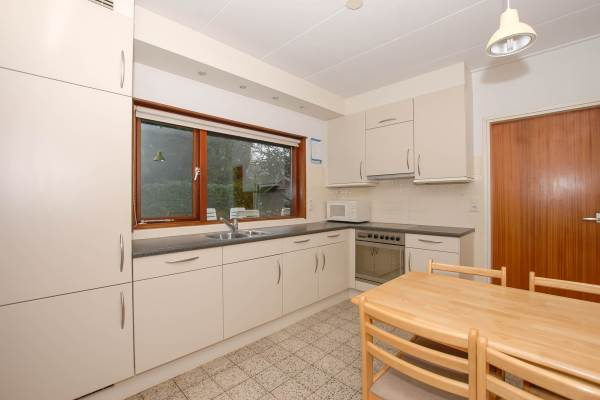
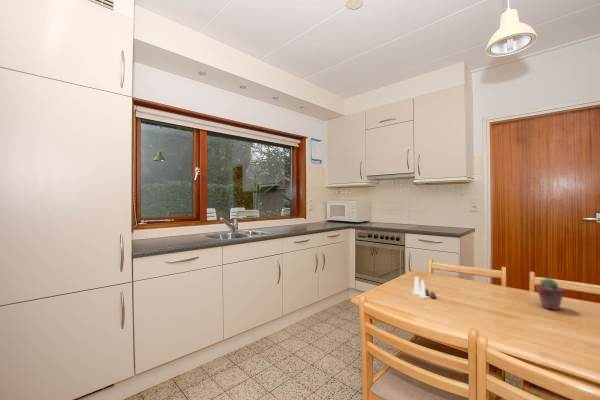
+ salt and pepper shaker set [412,276,438,299]
+ potted succulent [535,277,567,311]
